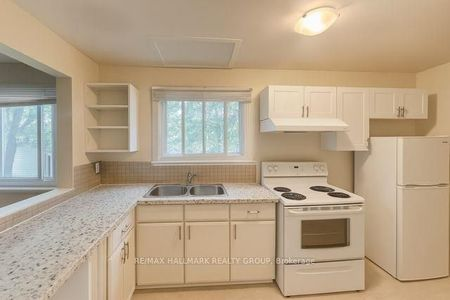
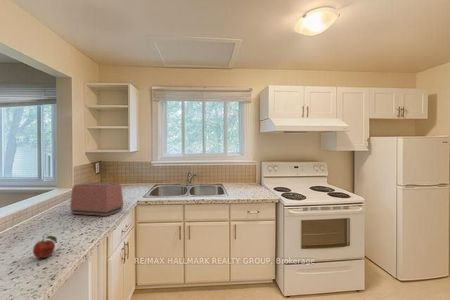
+ toaster [69,181,124,217]
+ fruit [32,235,58,259]
